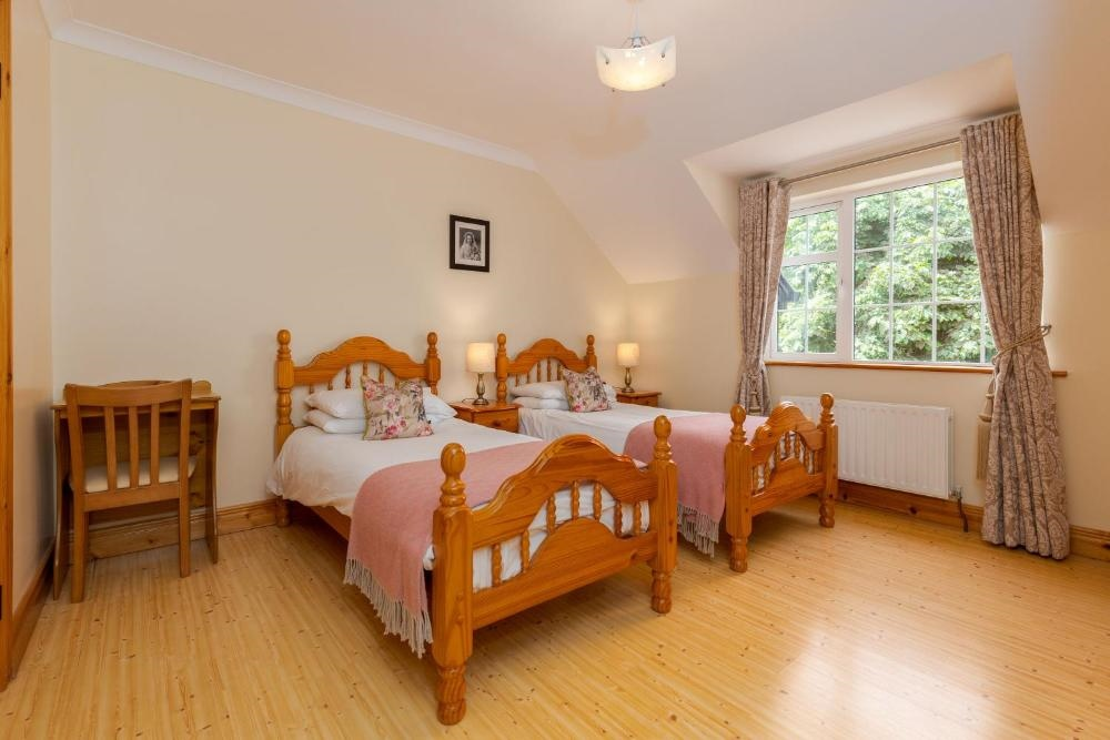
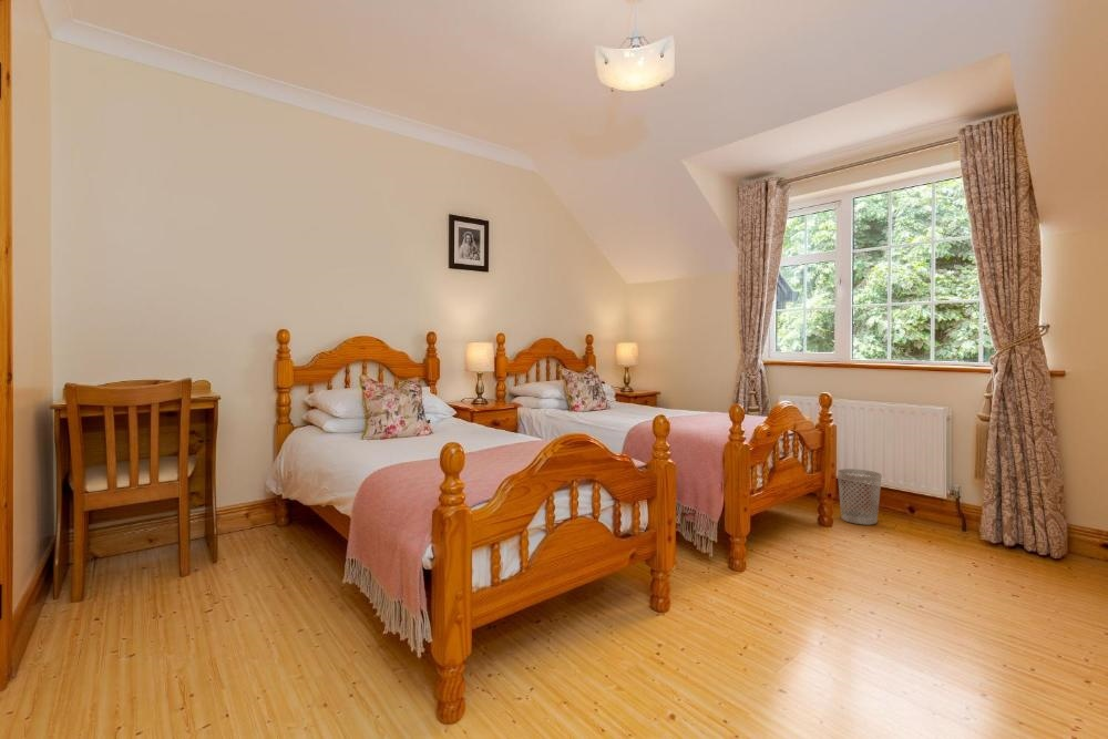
+ wastebasket [837,468,883,526]
